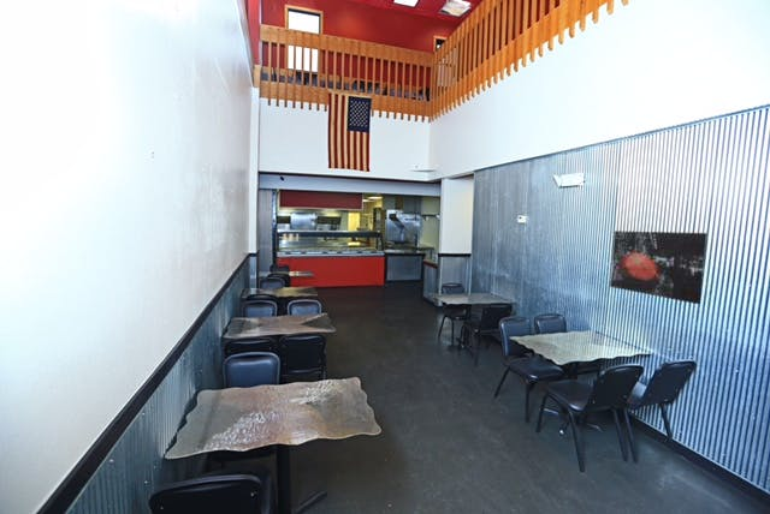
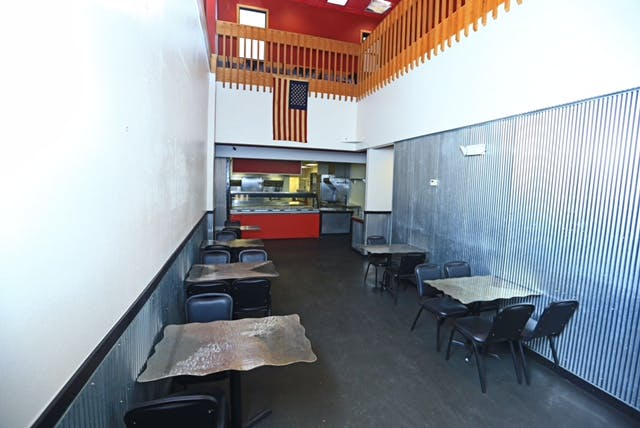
- wall art [609,229,709,305]
